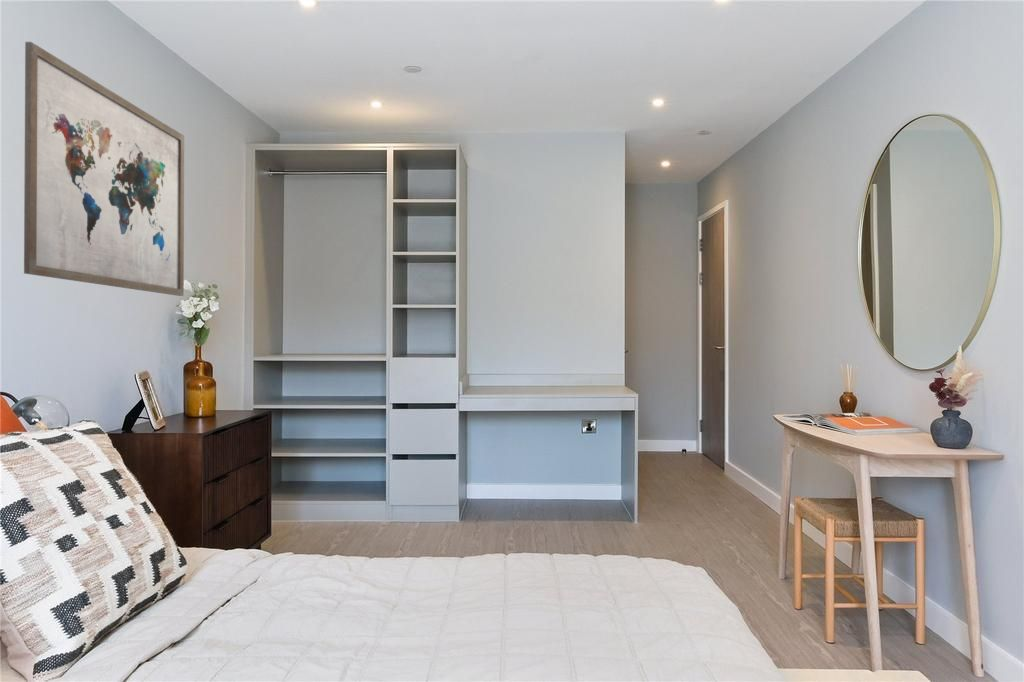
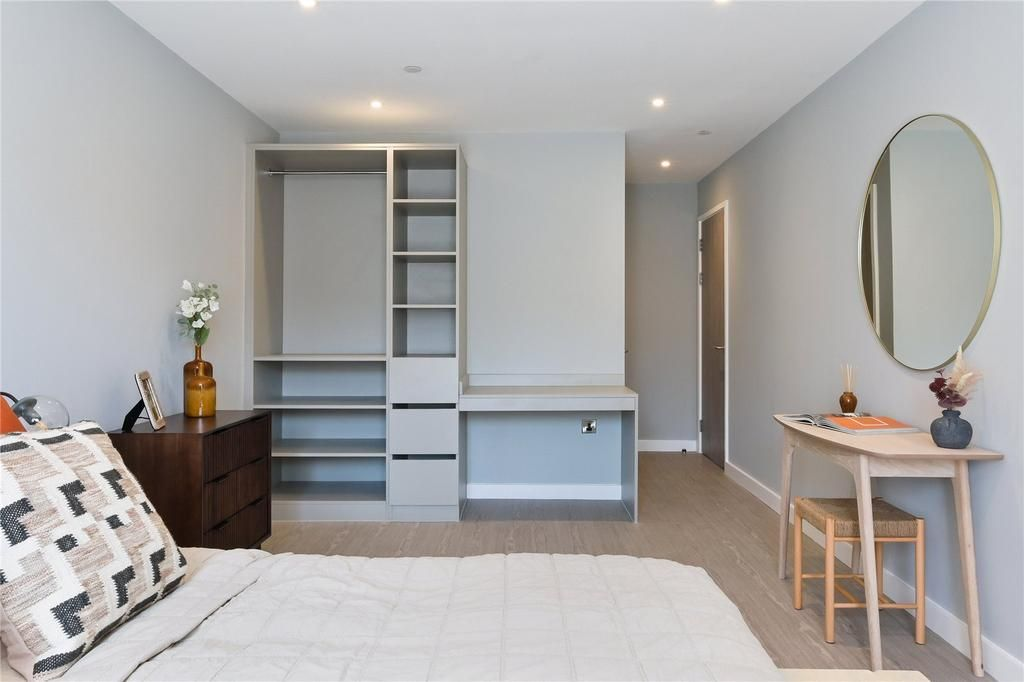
- wall art [23,41,185,297]
